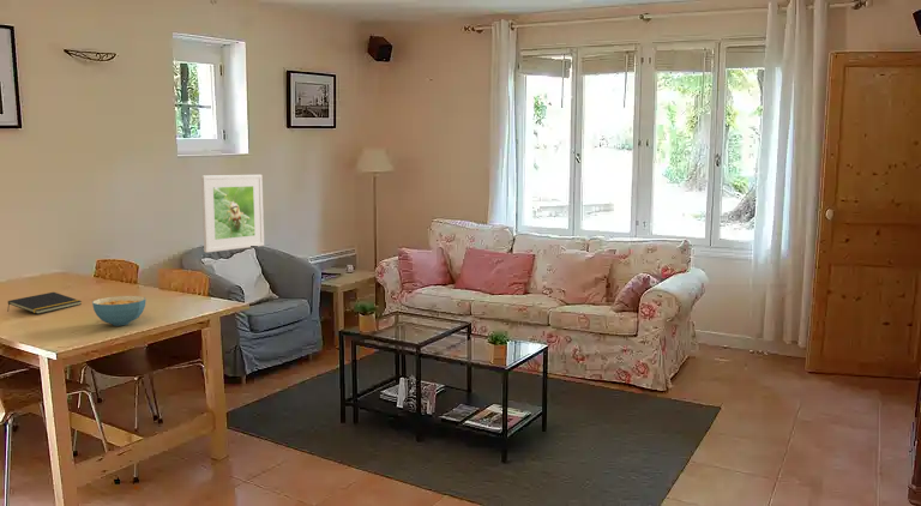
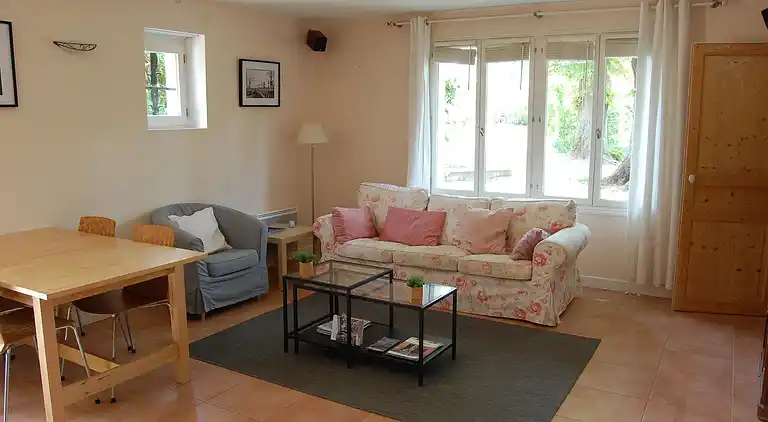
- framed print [200,174,265,254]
- notepad [6,291,83,315]
- cereal bowl [91,295,148,327]
